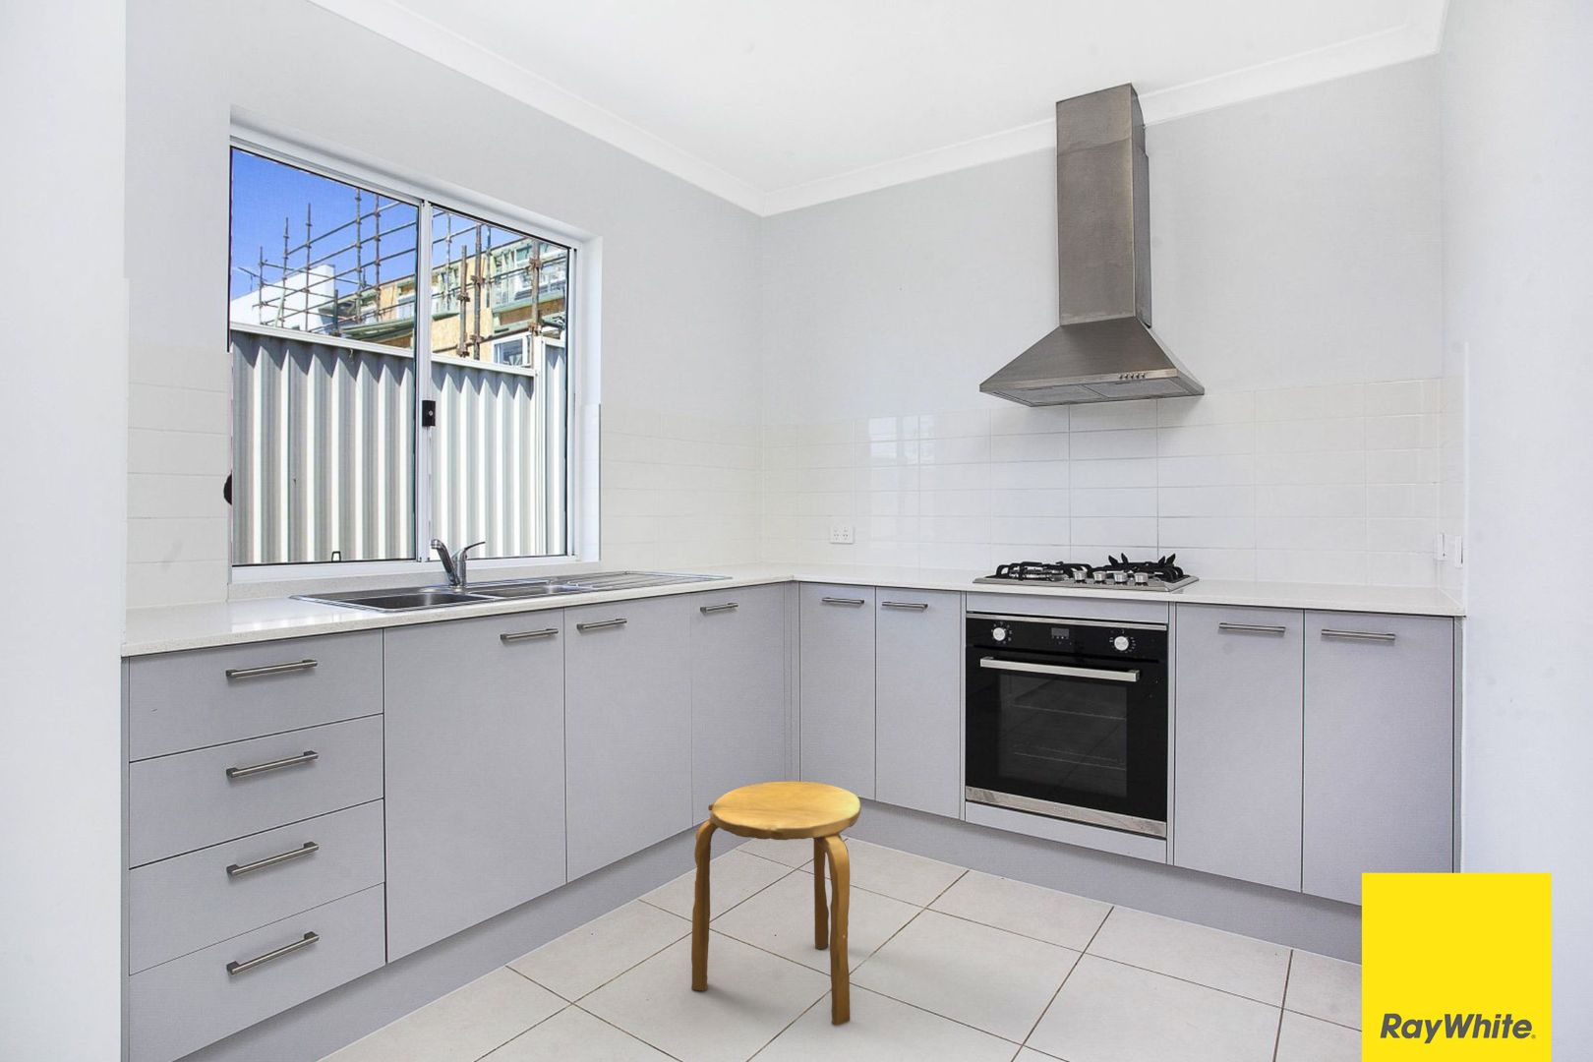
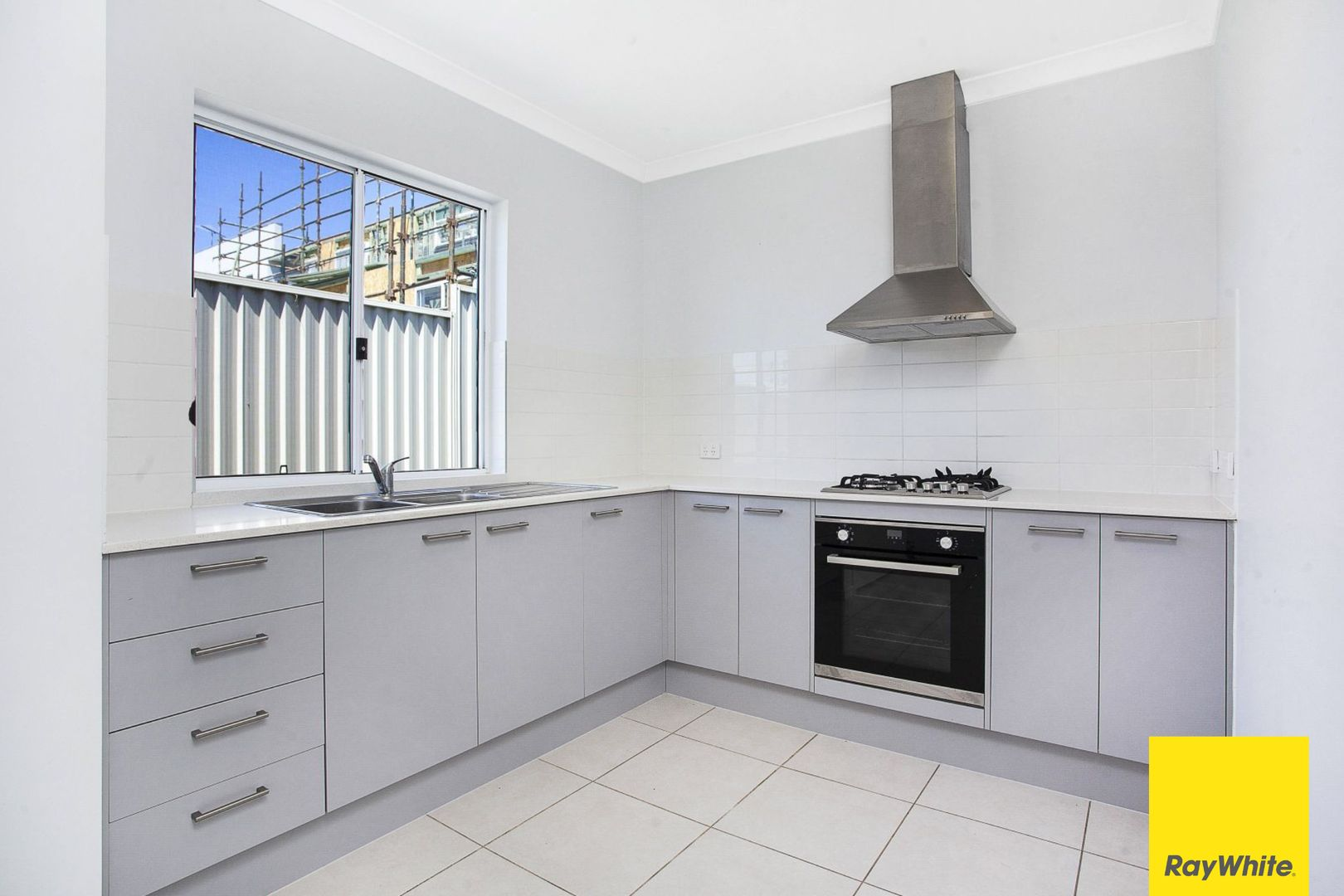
- stool [690,781,862,1025]
